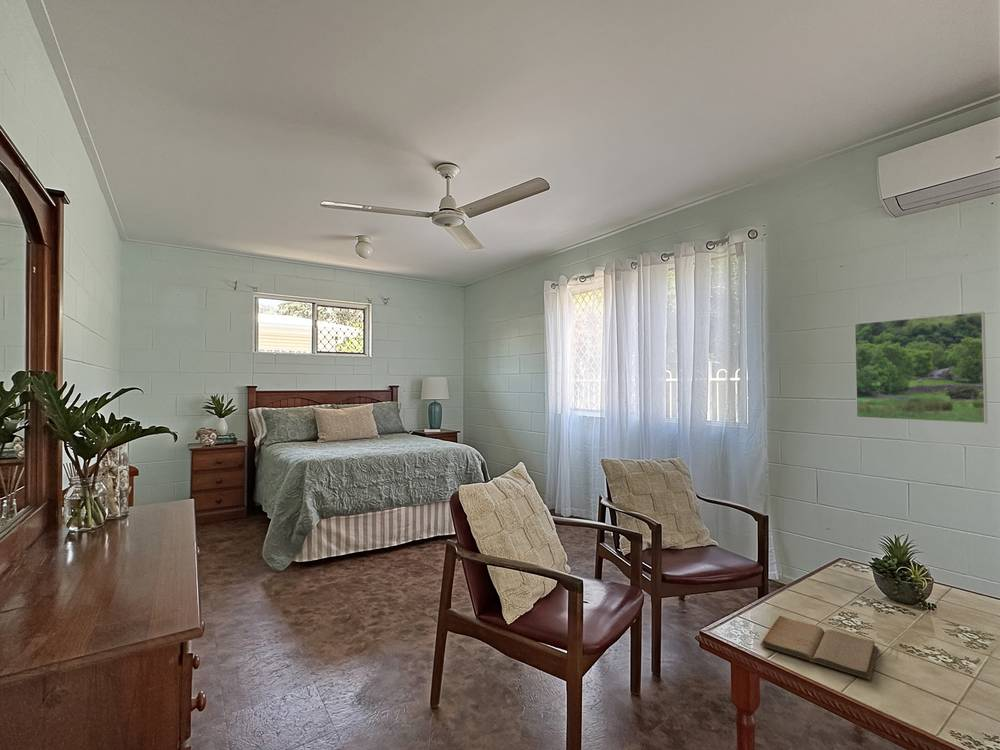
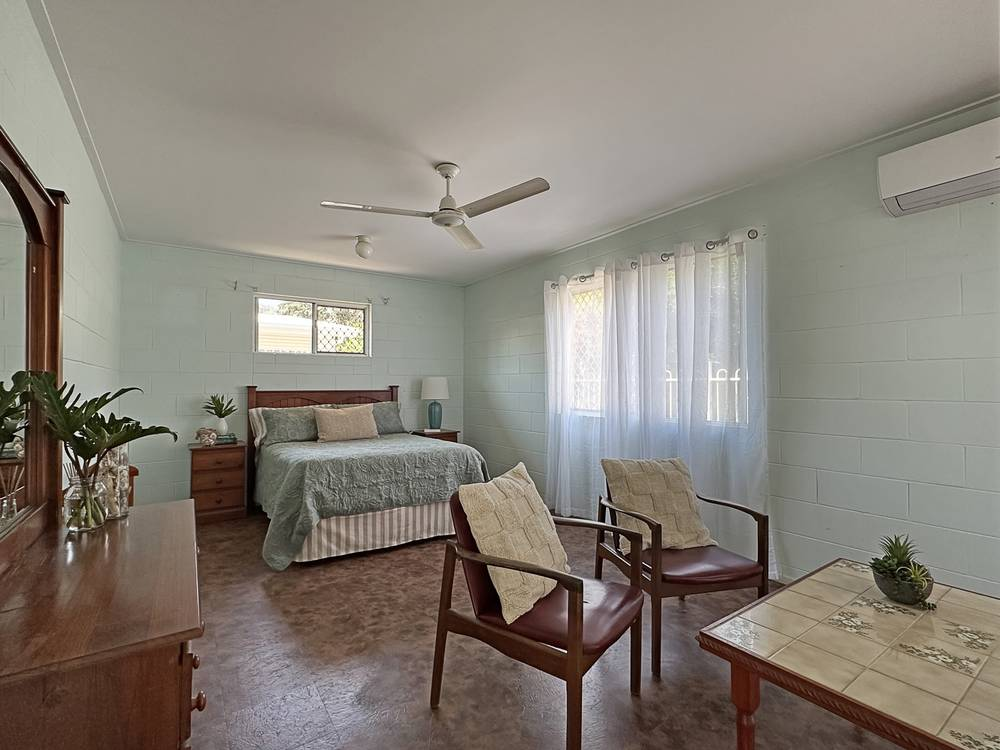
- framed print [853,311,988,425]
- book [759,615,879,680]
